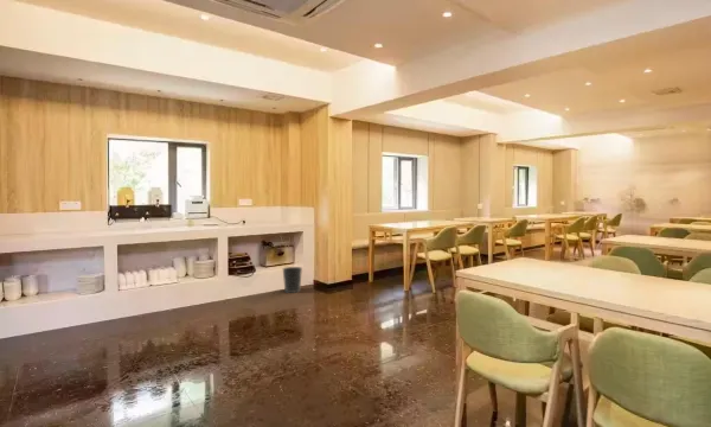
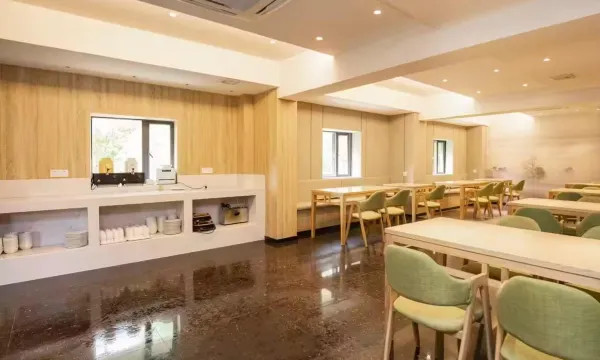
- wastebasket [282,266,303,294]
